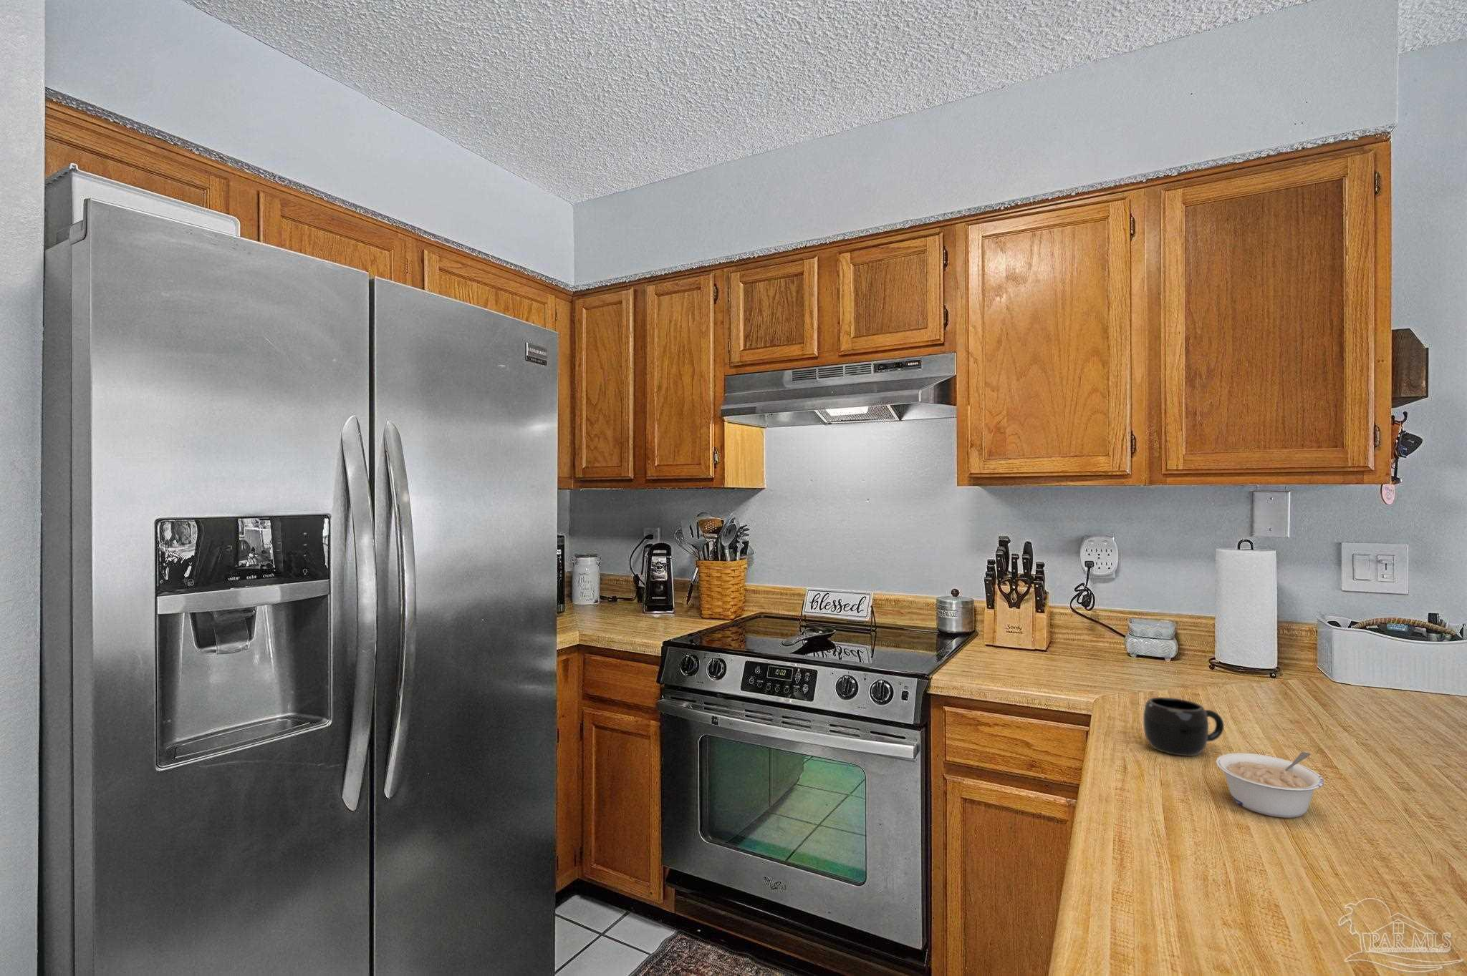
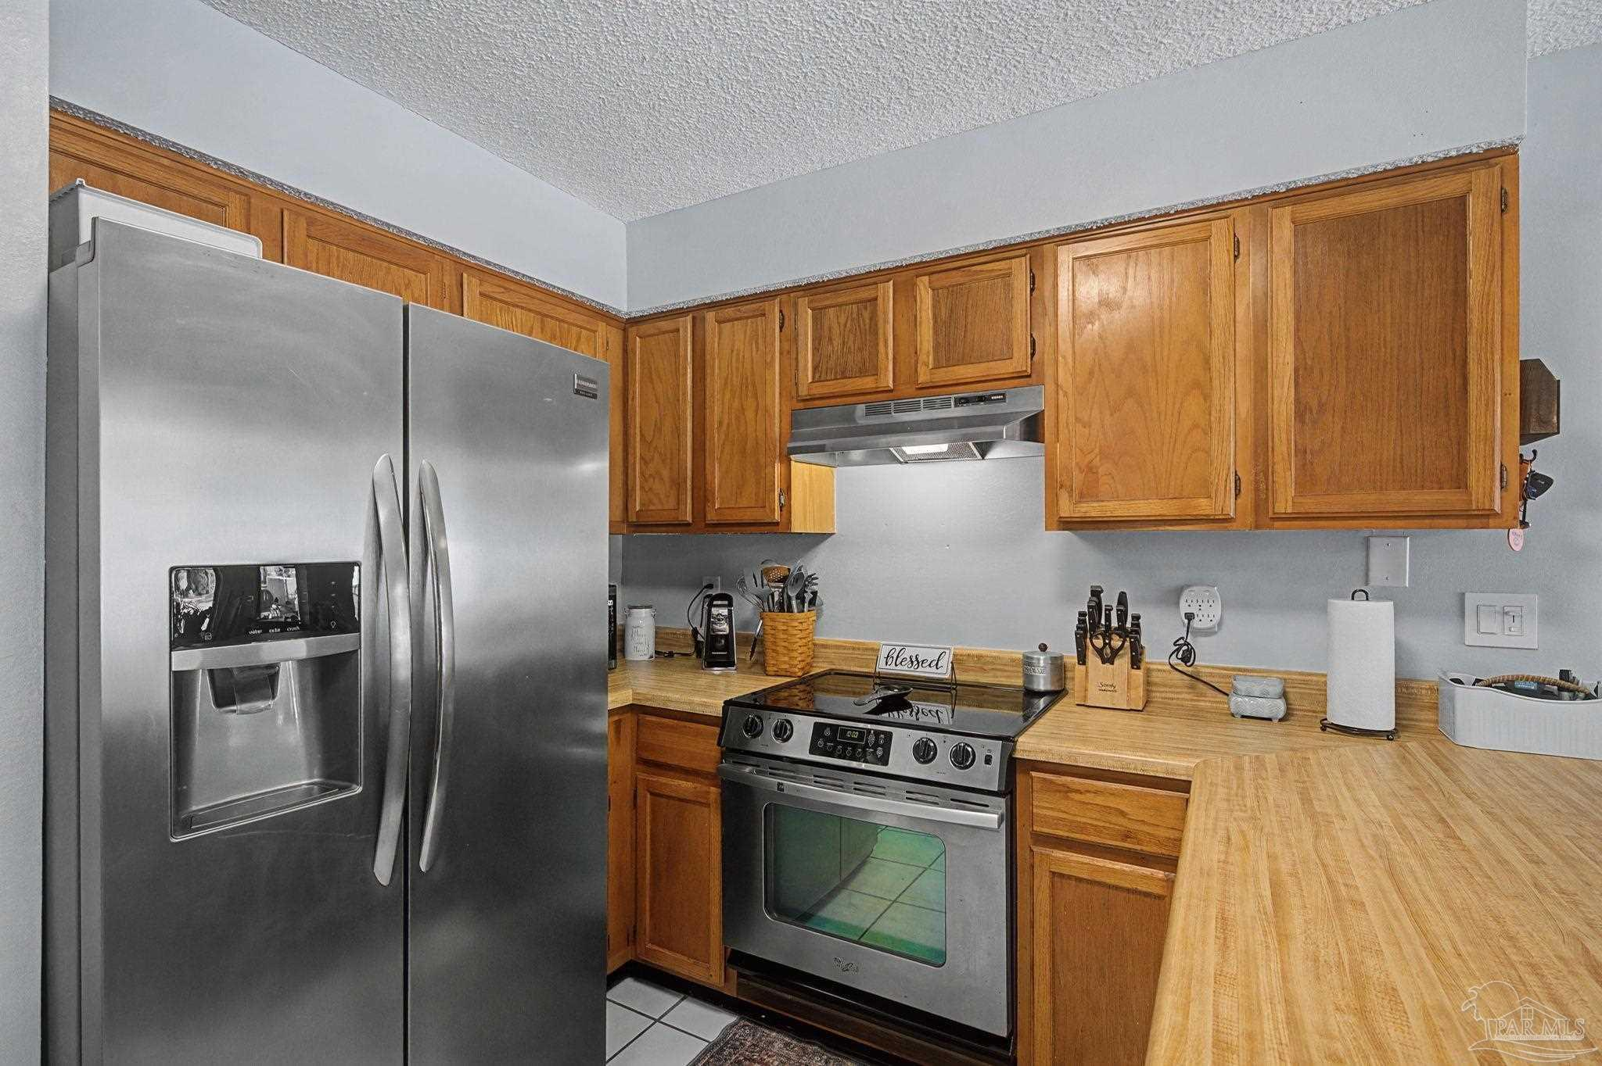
- mug [1142,696,1225,757]
- legume [1215,752,1324,818]
